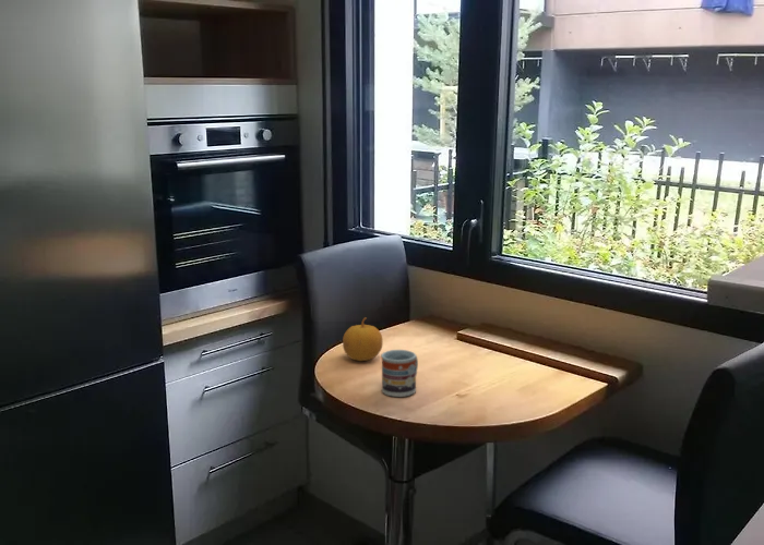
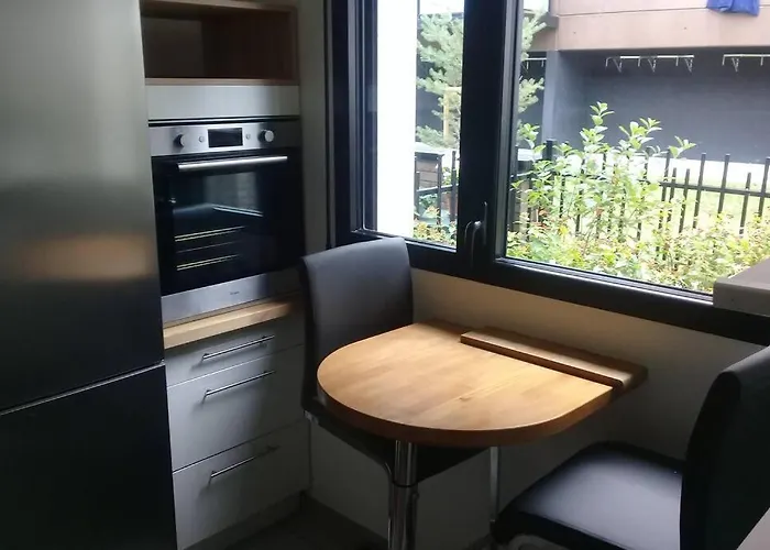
- fruit [342,316,384,362]
- cup [380,349,419,398]
